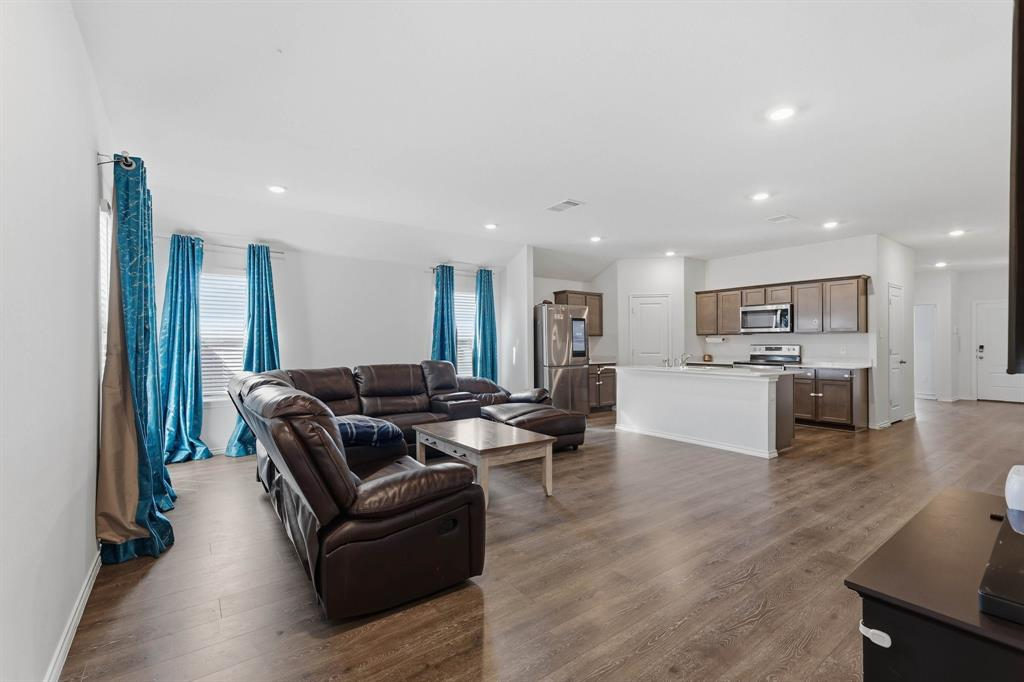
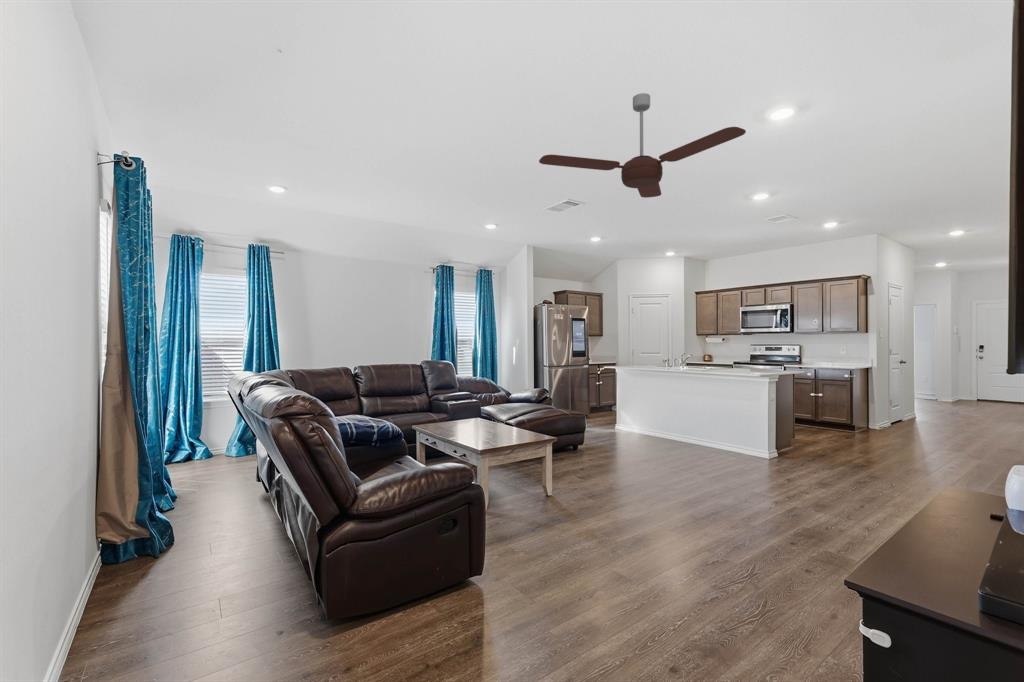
+ ceiling fan [538,92,747,199]
